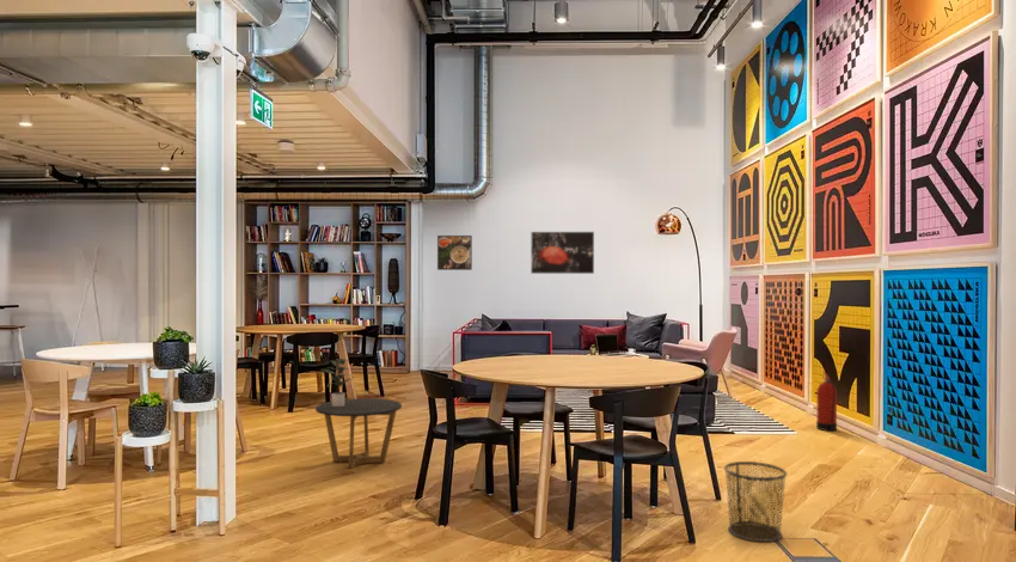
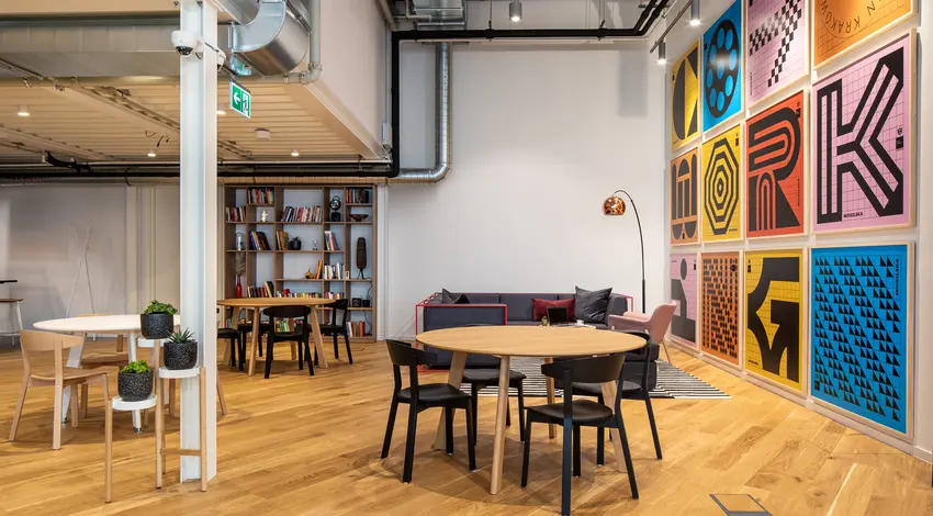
- wall art [530,231,595,275]
- potted plant [319,356,357,407]
- waste bin [723,460,789,543]
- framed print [436,234,473,271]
- fire extinguisher [815,371,838,432]
- side table [314,397,403,470]
